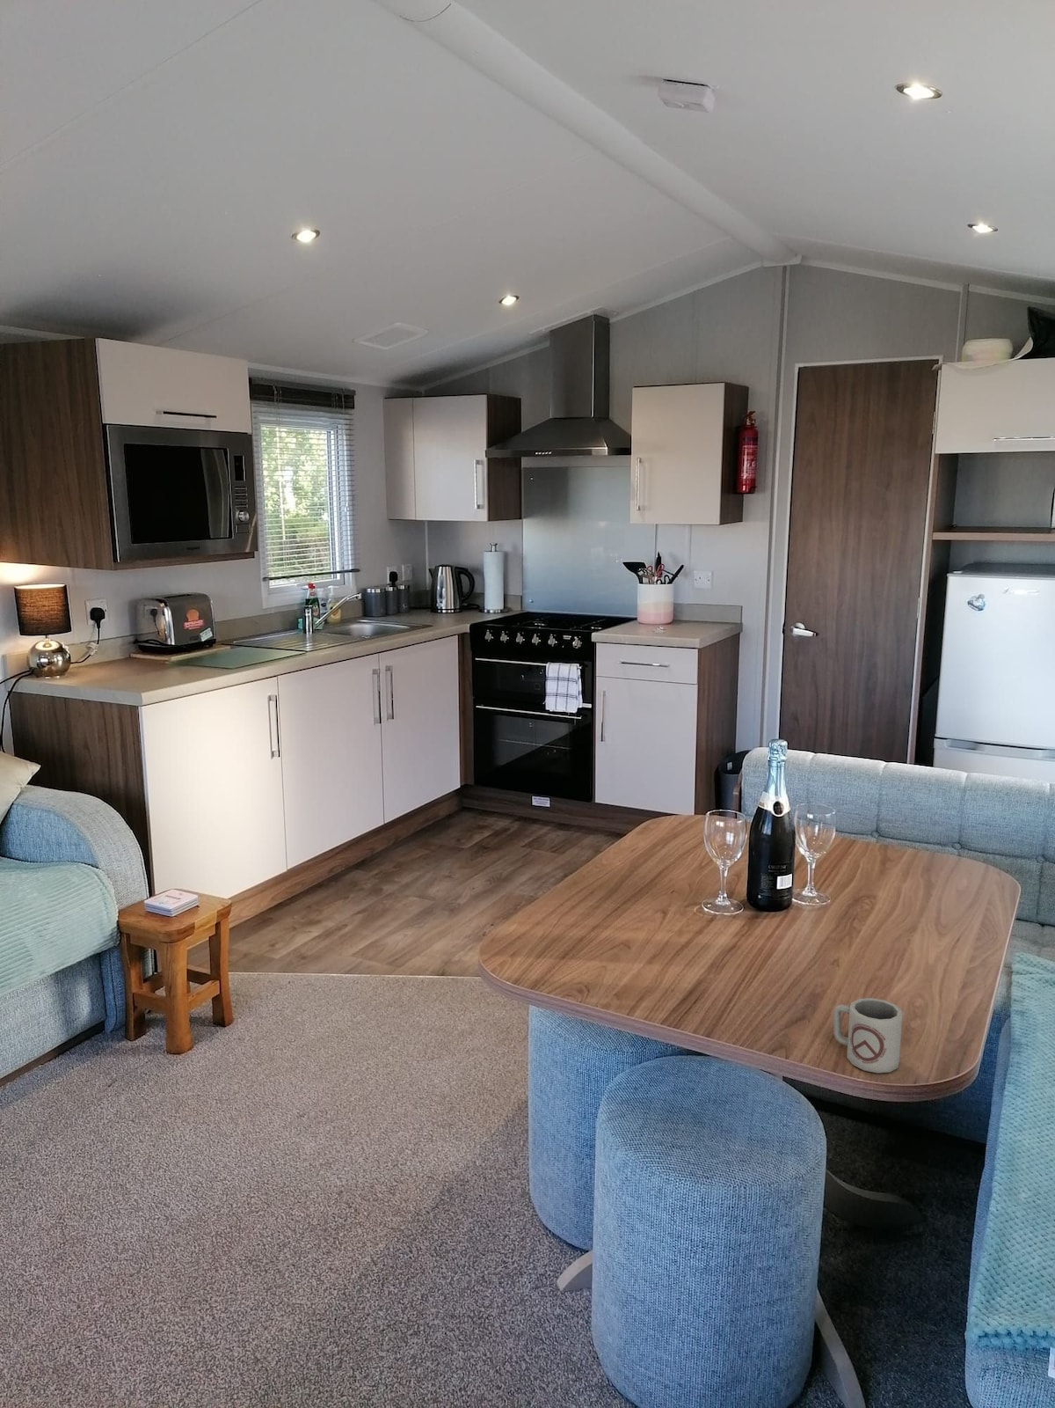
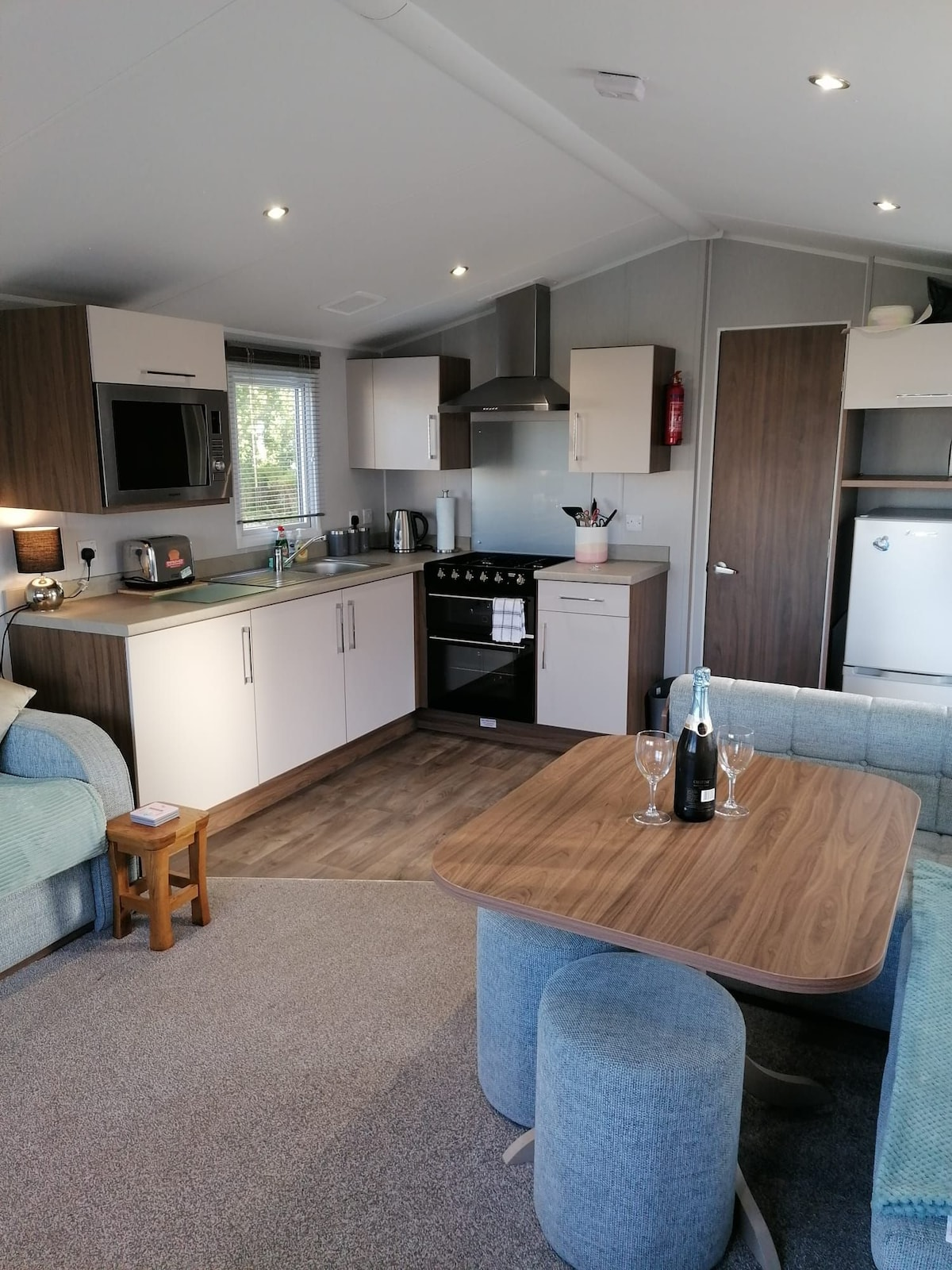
- cup [832,997,904,1073]
